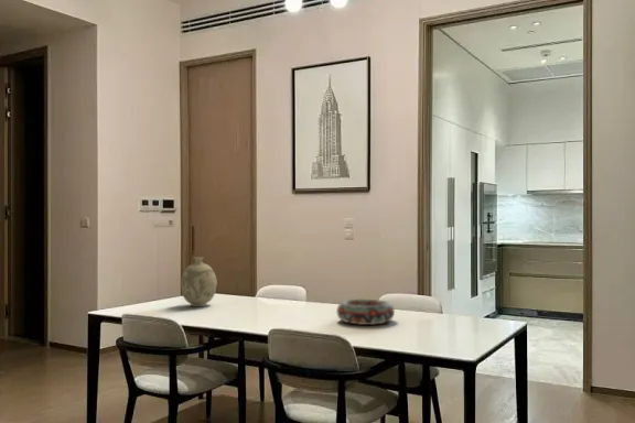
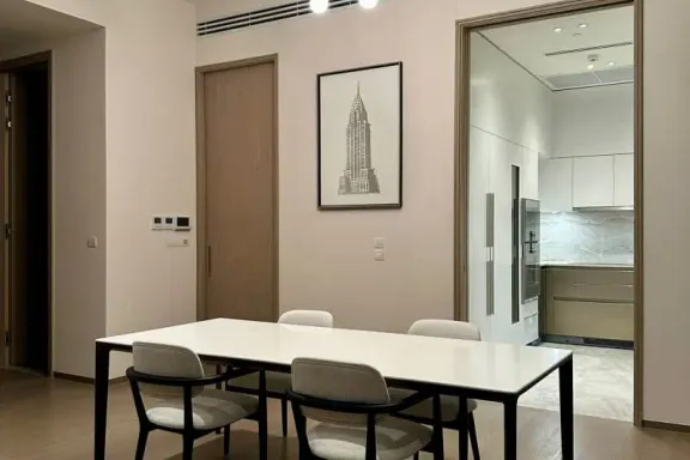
- decorative vase [180,256,218,307]
- decorative bowl [335,299,396,326]
